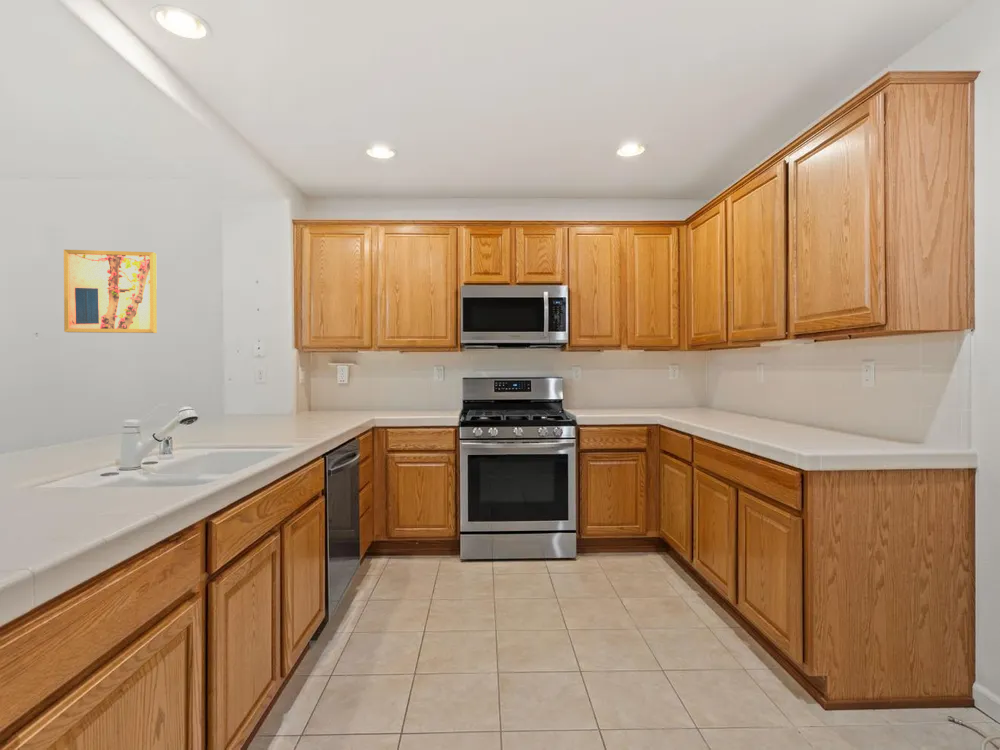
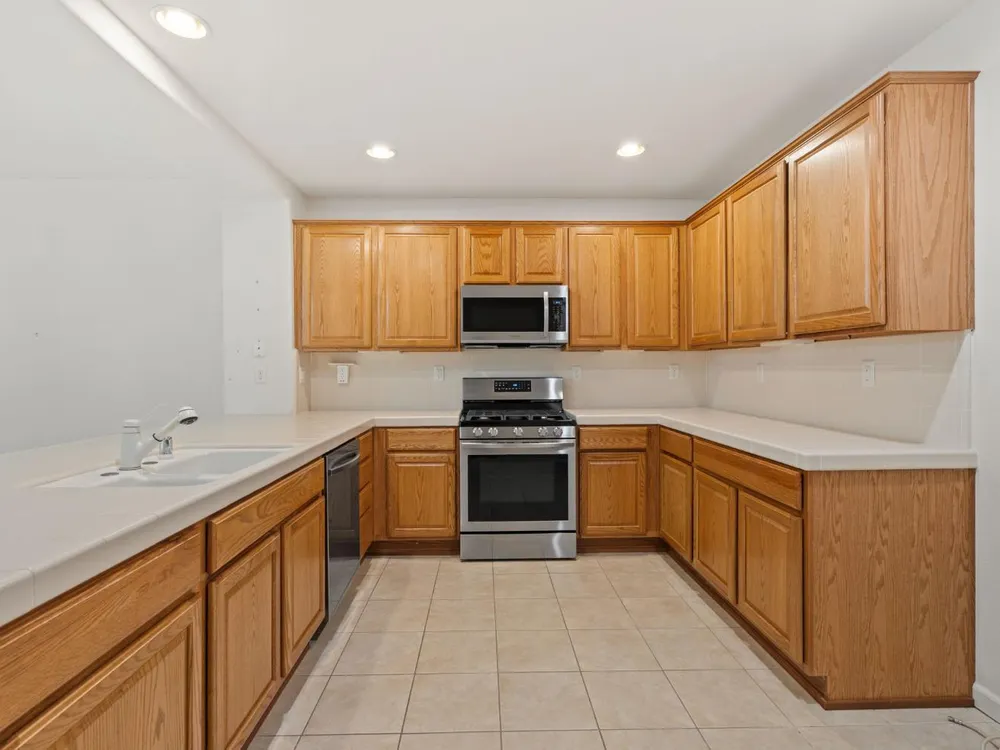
- wall art [63,249,158,334]
